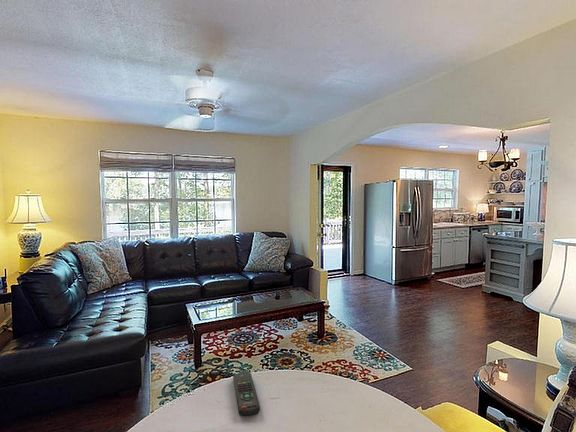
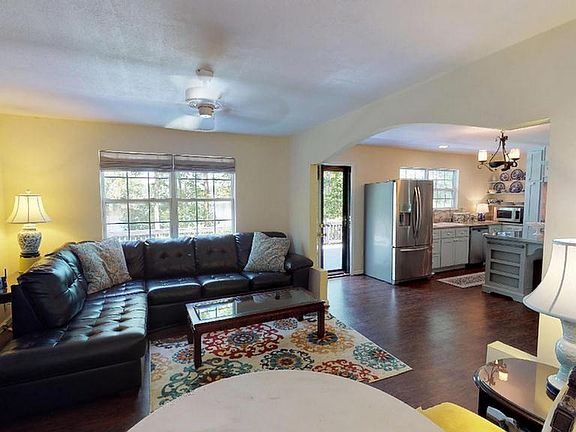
- remote control [232,371,261,416]
